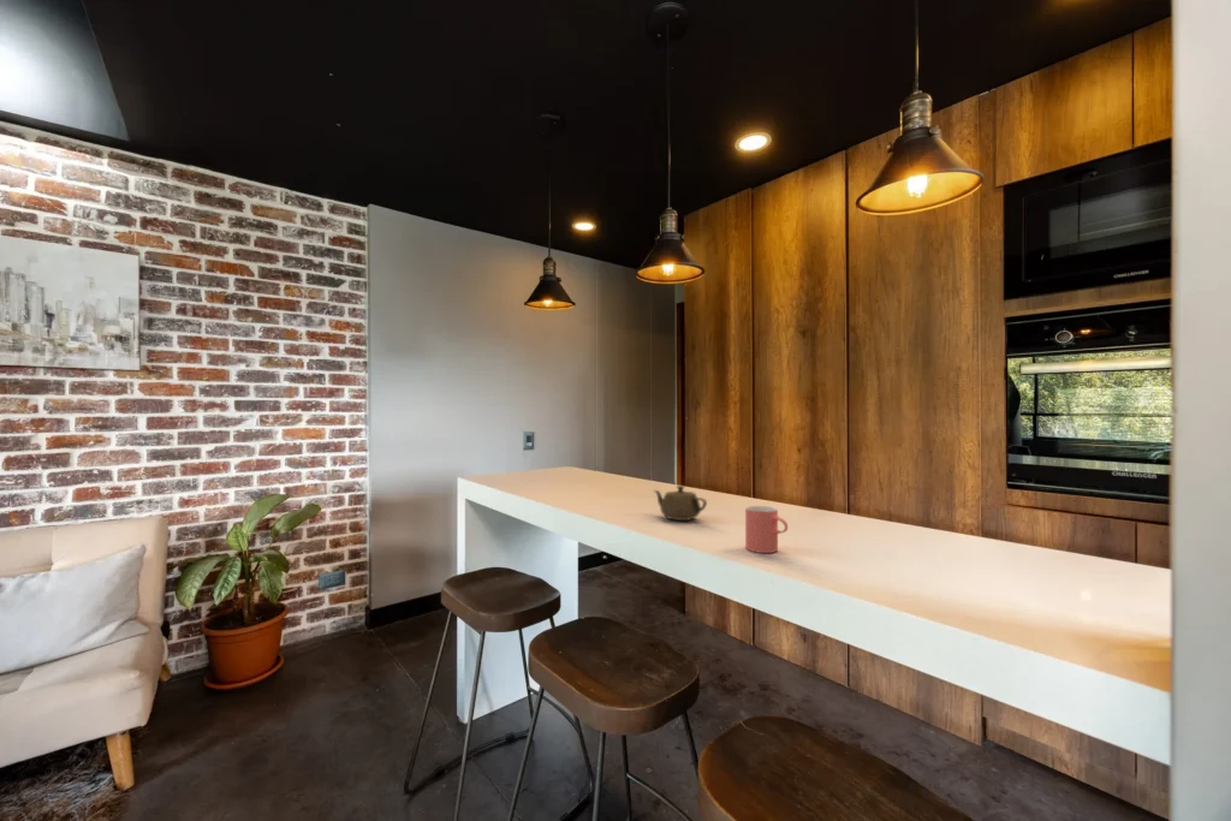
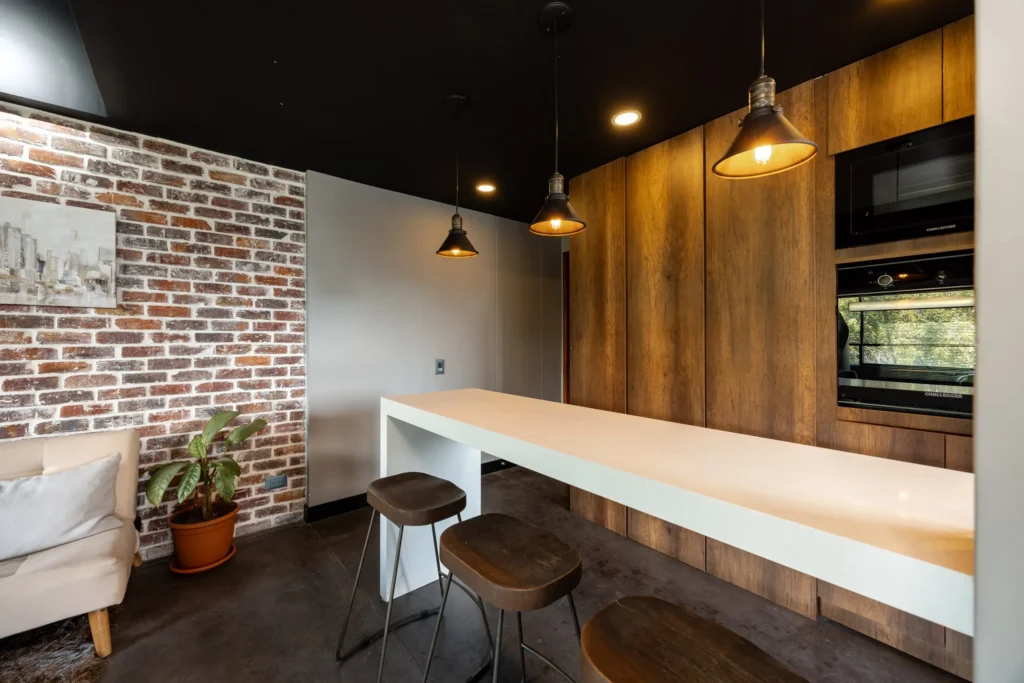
- cup [744,505,789,554]
- teapot [653,484,708,522]
